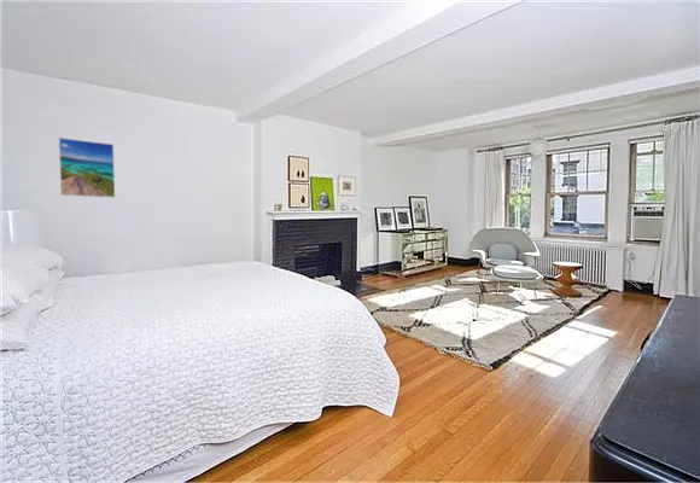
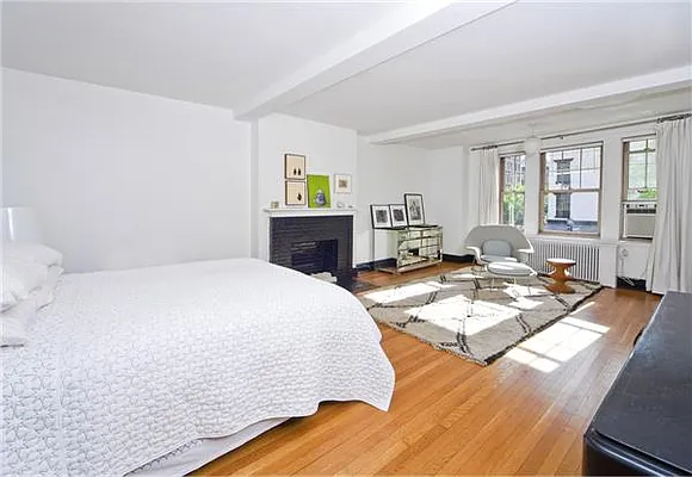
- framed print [58,136,116,199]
